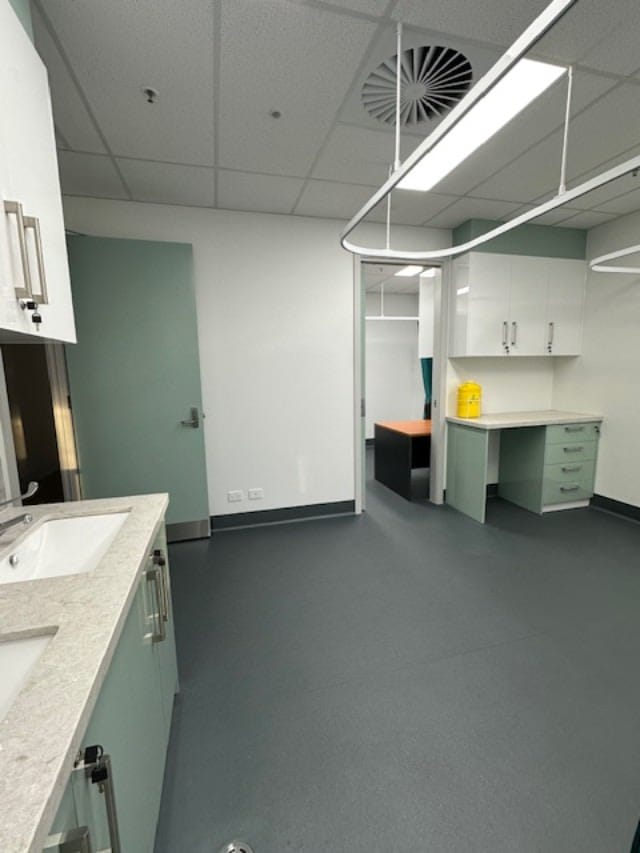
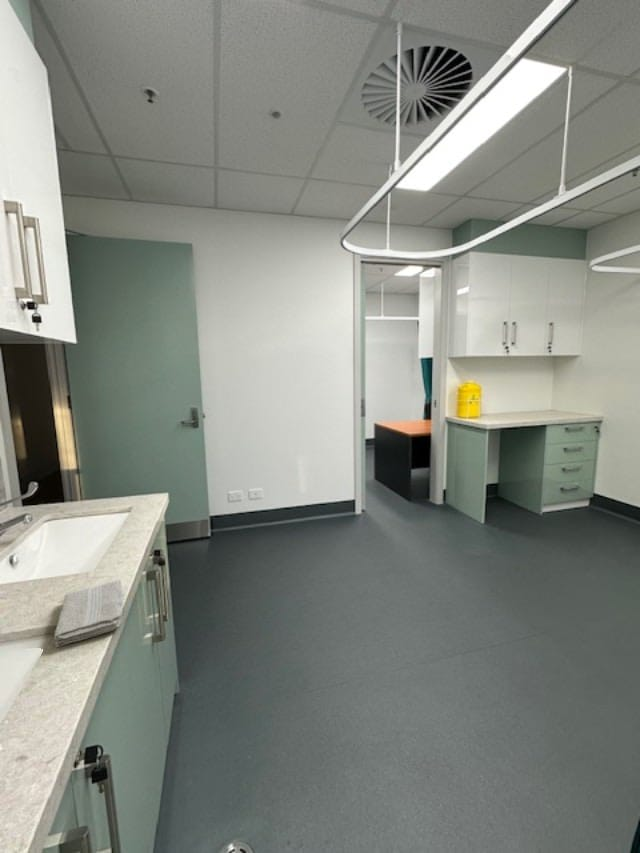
+ washcloth [53,579,123,648]
